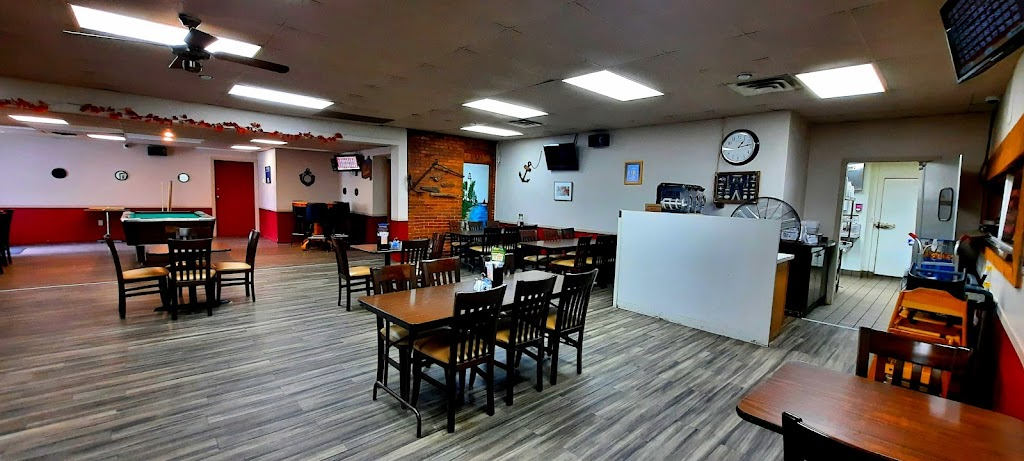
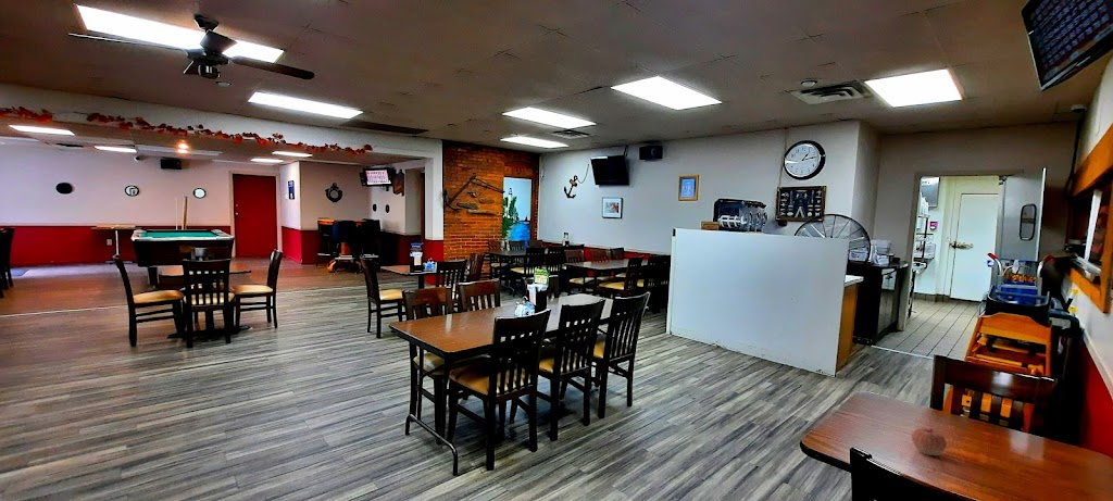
+ apple [911,427,948,456]
